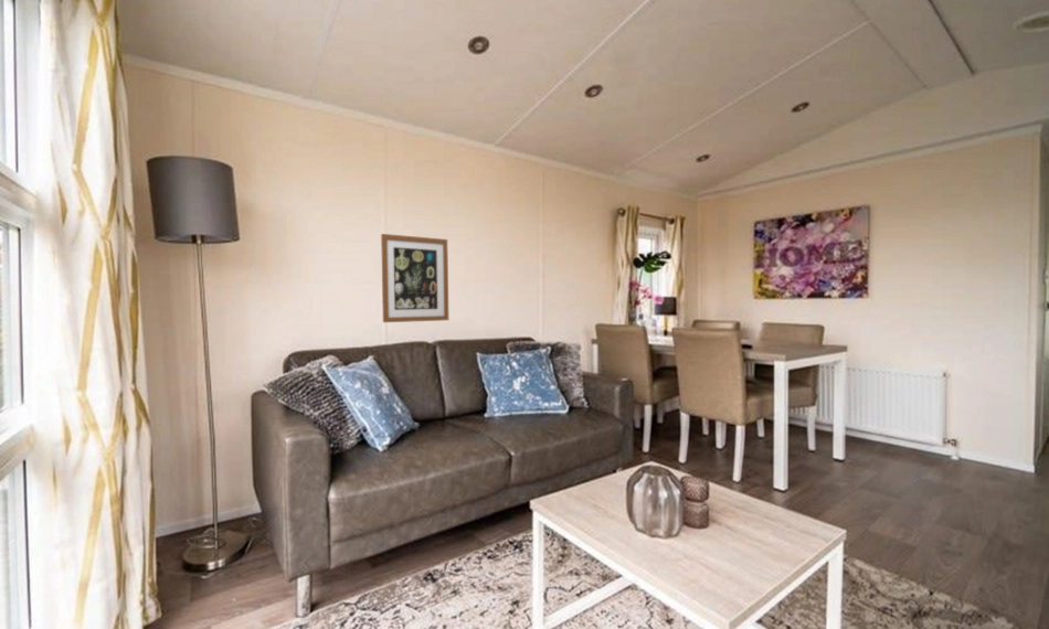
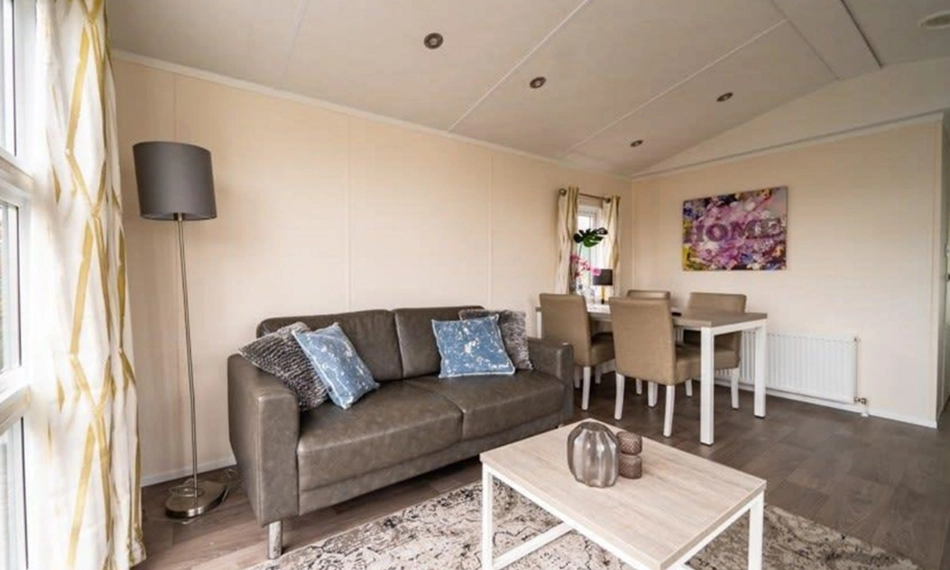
- wall art [380,233,449,323]
